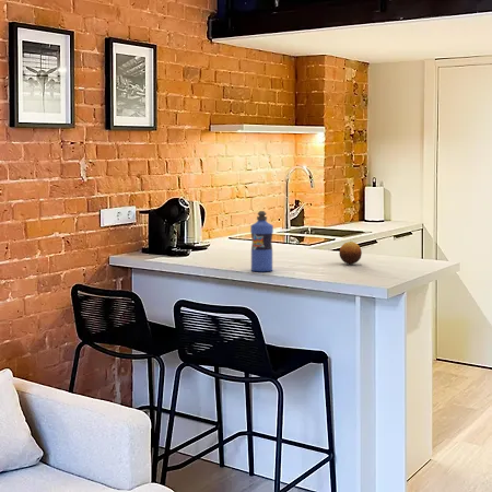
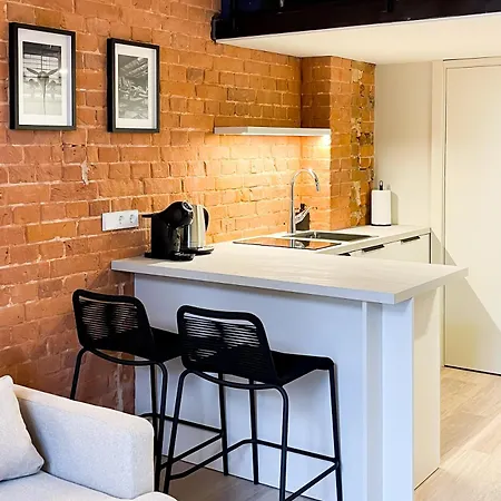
- water bottle [249,210,274,272]
- fruit [339,241,363,265]
